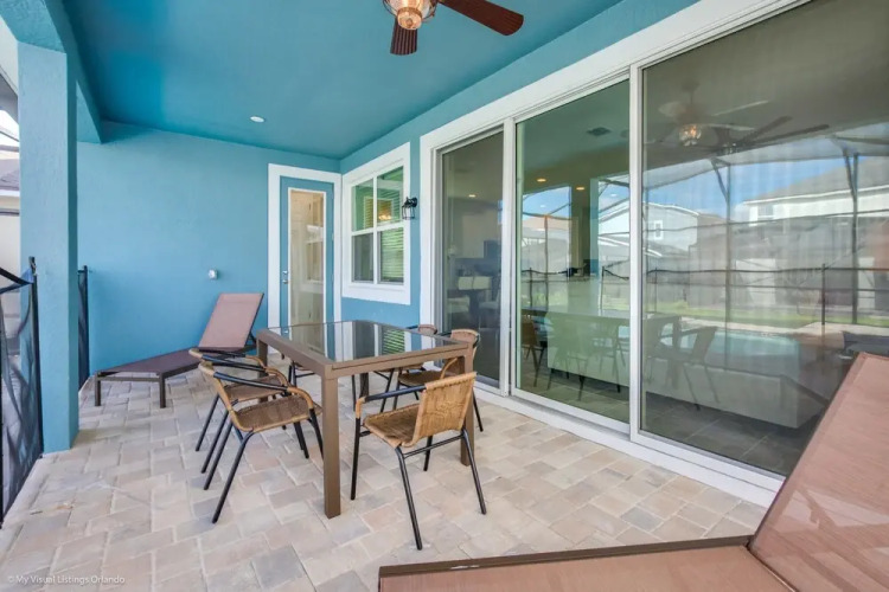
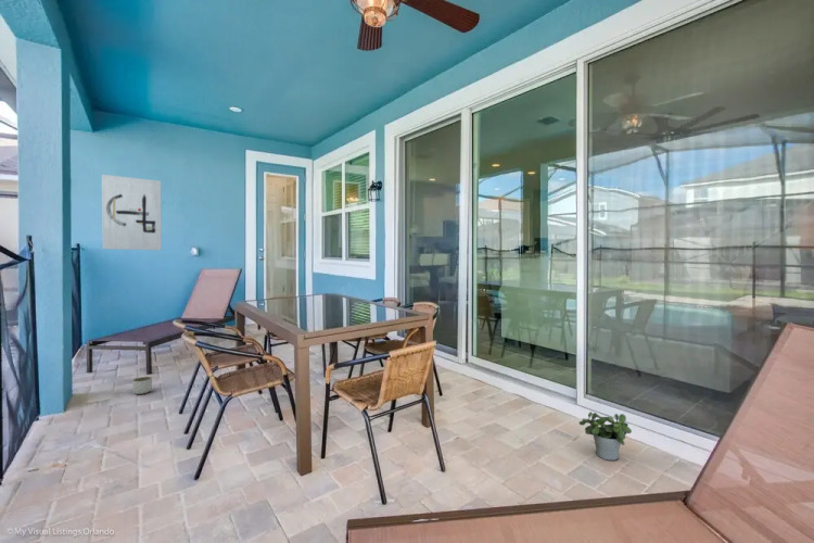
+ potted plant [578,411,633,462]
+ planter [131,376,153,395]
+ wall art [101,174,163,251]
